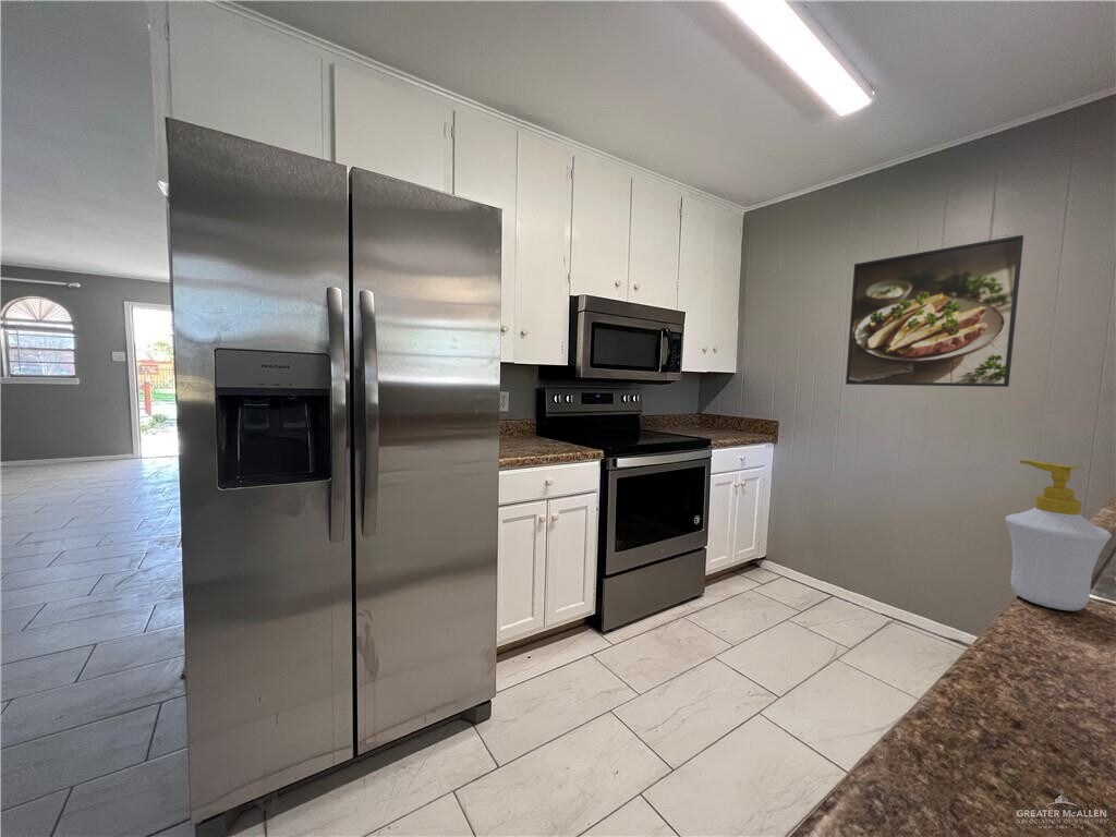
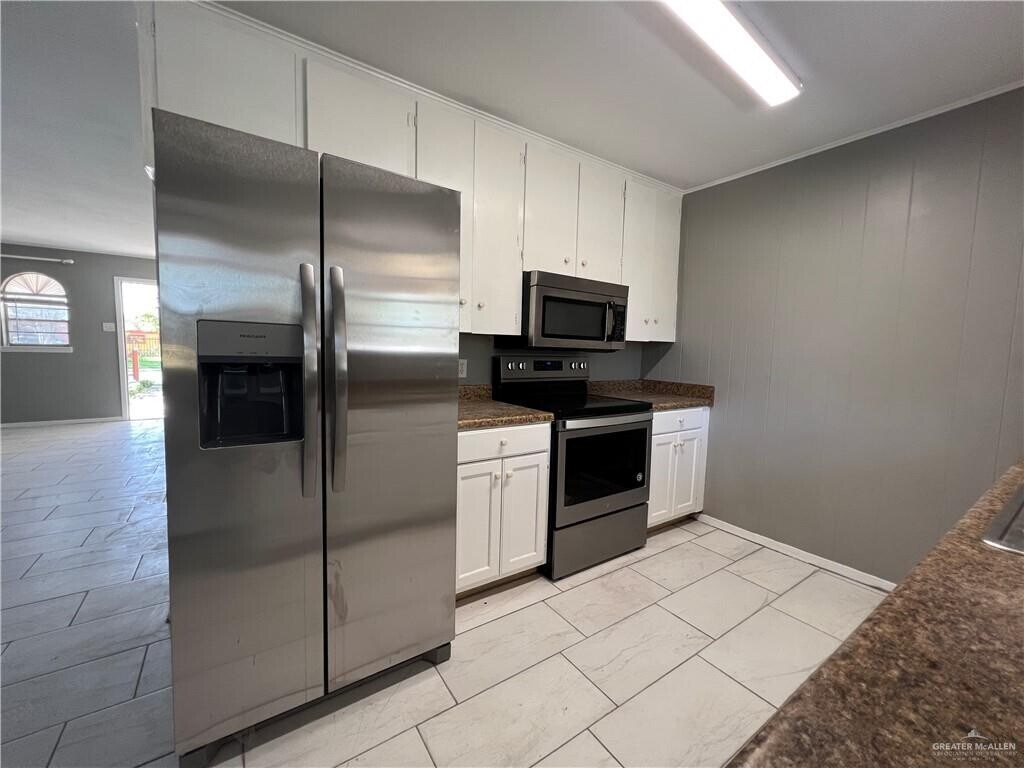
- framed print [845,234,1024,388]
- soap bottle [1004,459,1113,611]
